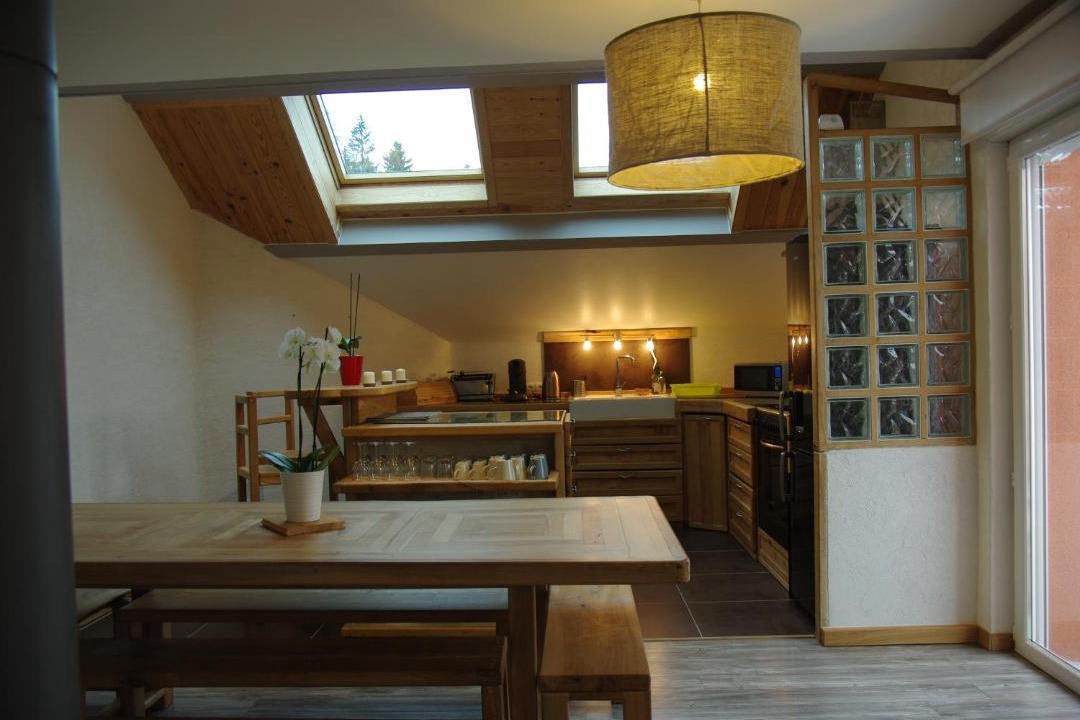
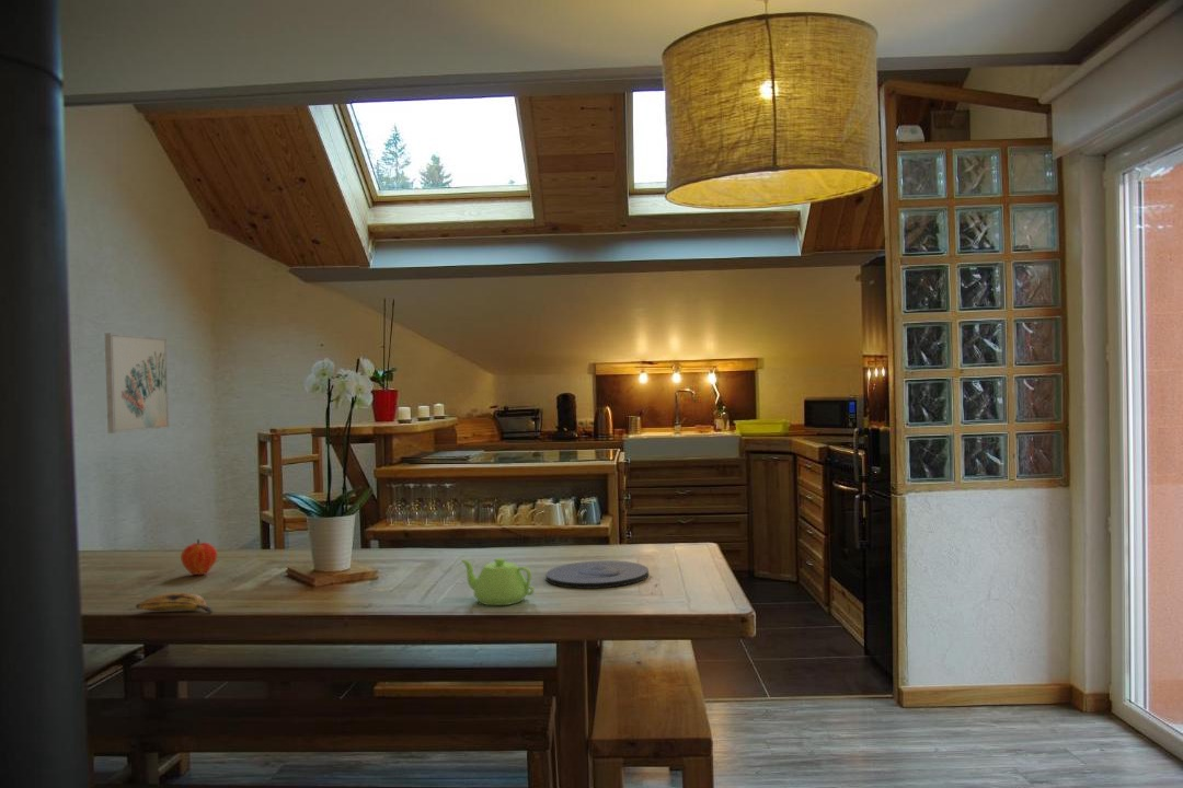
+ banana [135,591,214,614]
+ wall art [104,332,170,434]
+ teapot [459,557,536,606]
+ plate [544,559,650,590]
+ fruit [180,538,219,576]
